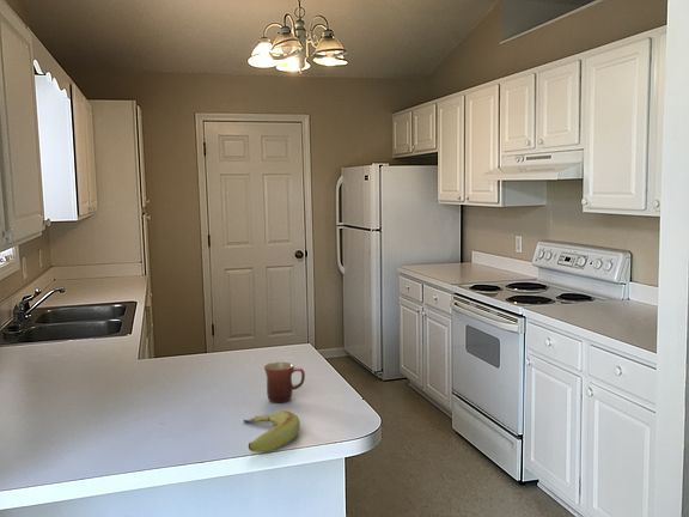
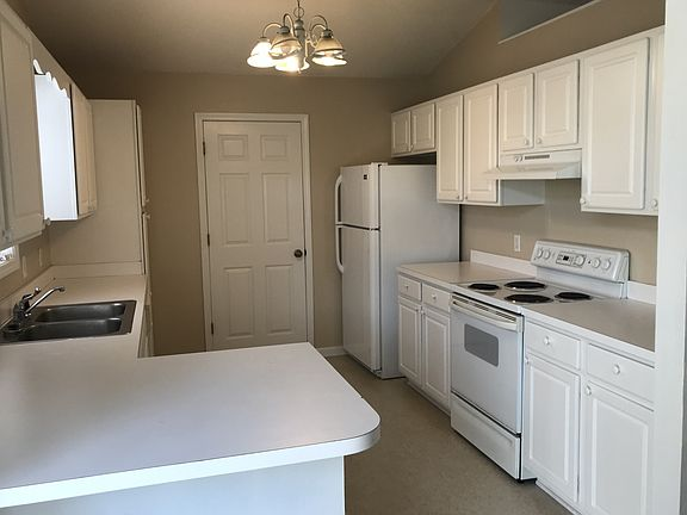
- mug [263,361,306,405]
- banana [242,409,301,454]
